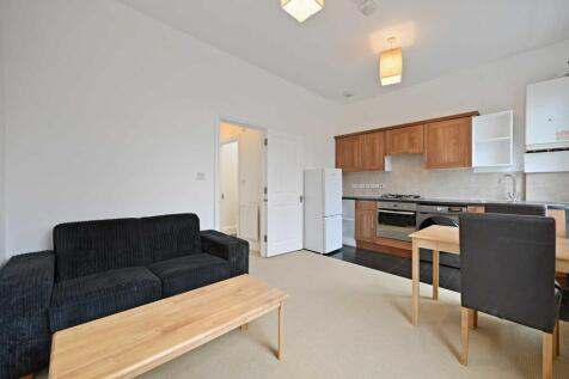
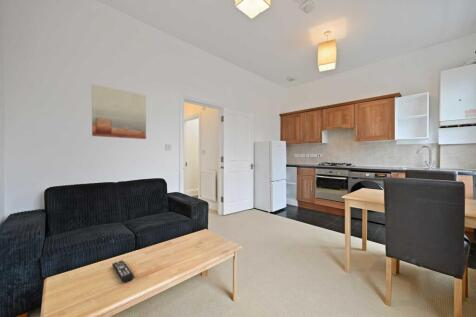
+ wall art [91,83,147,140]
+ remote control [111,259,135,284]
